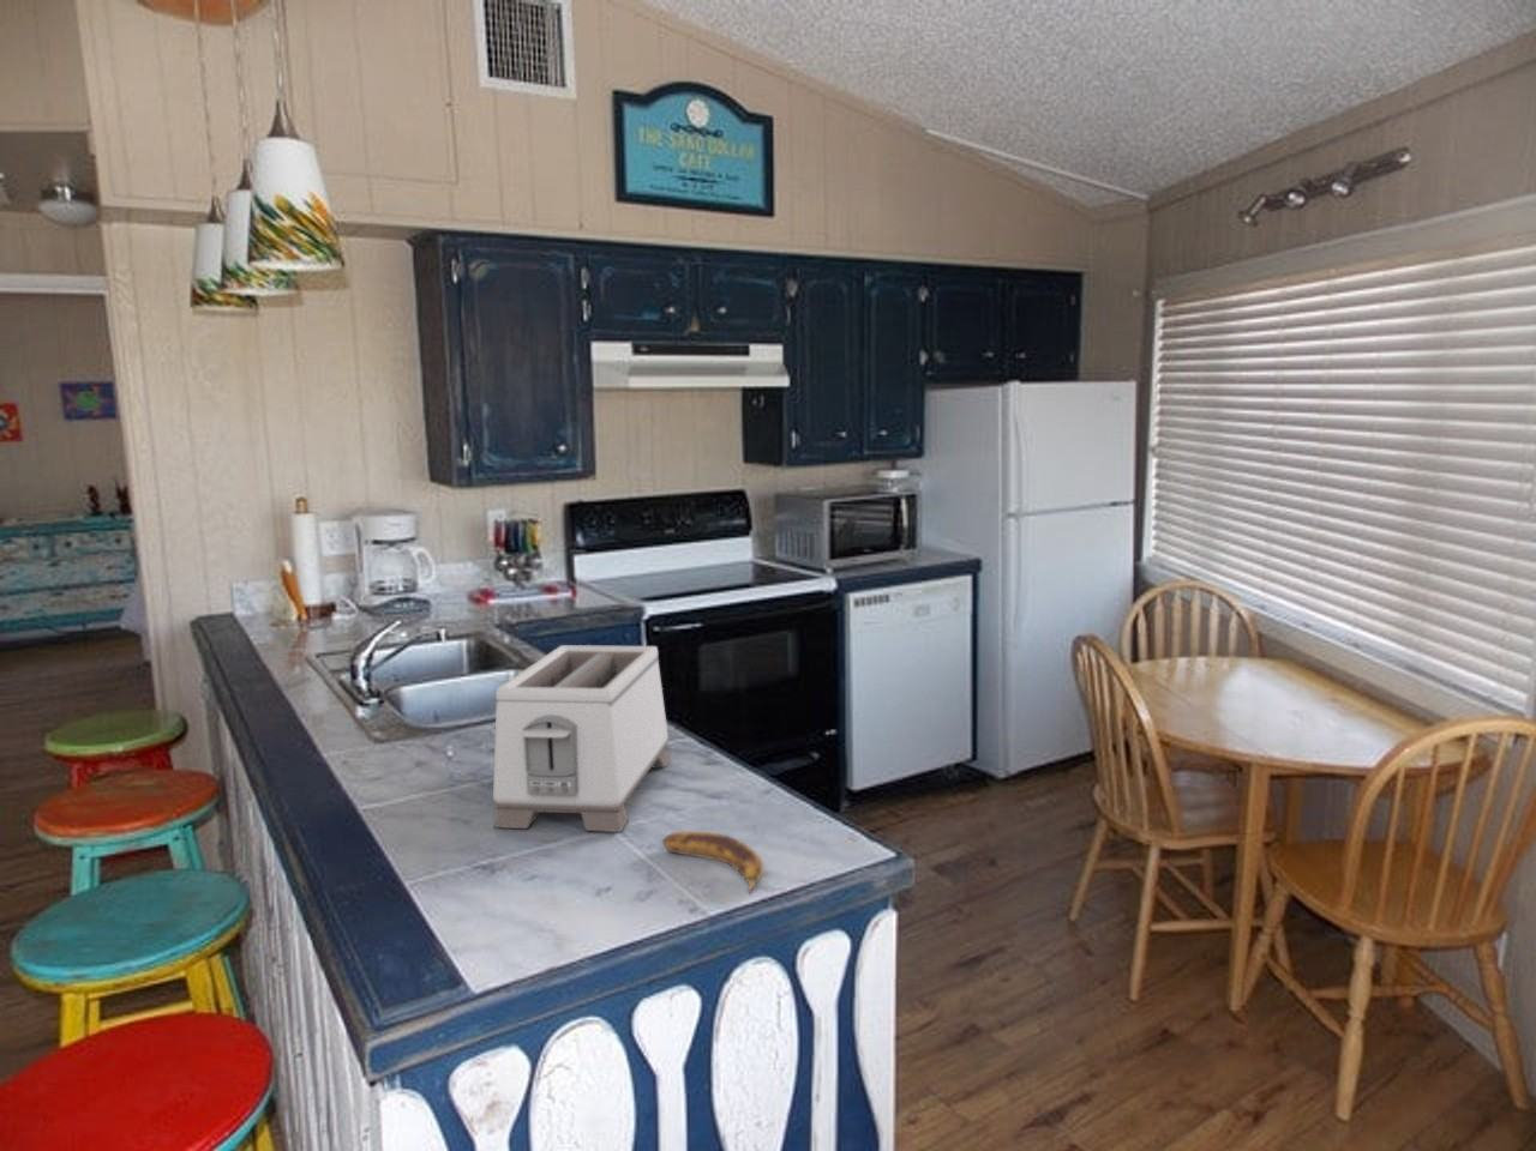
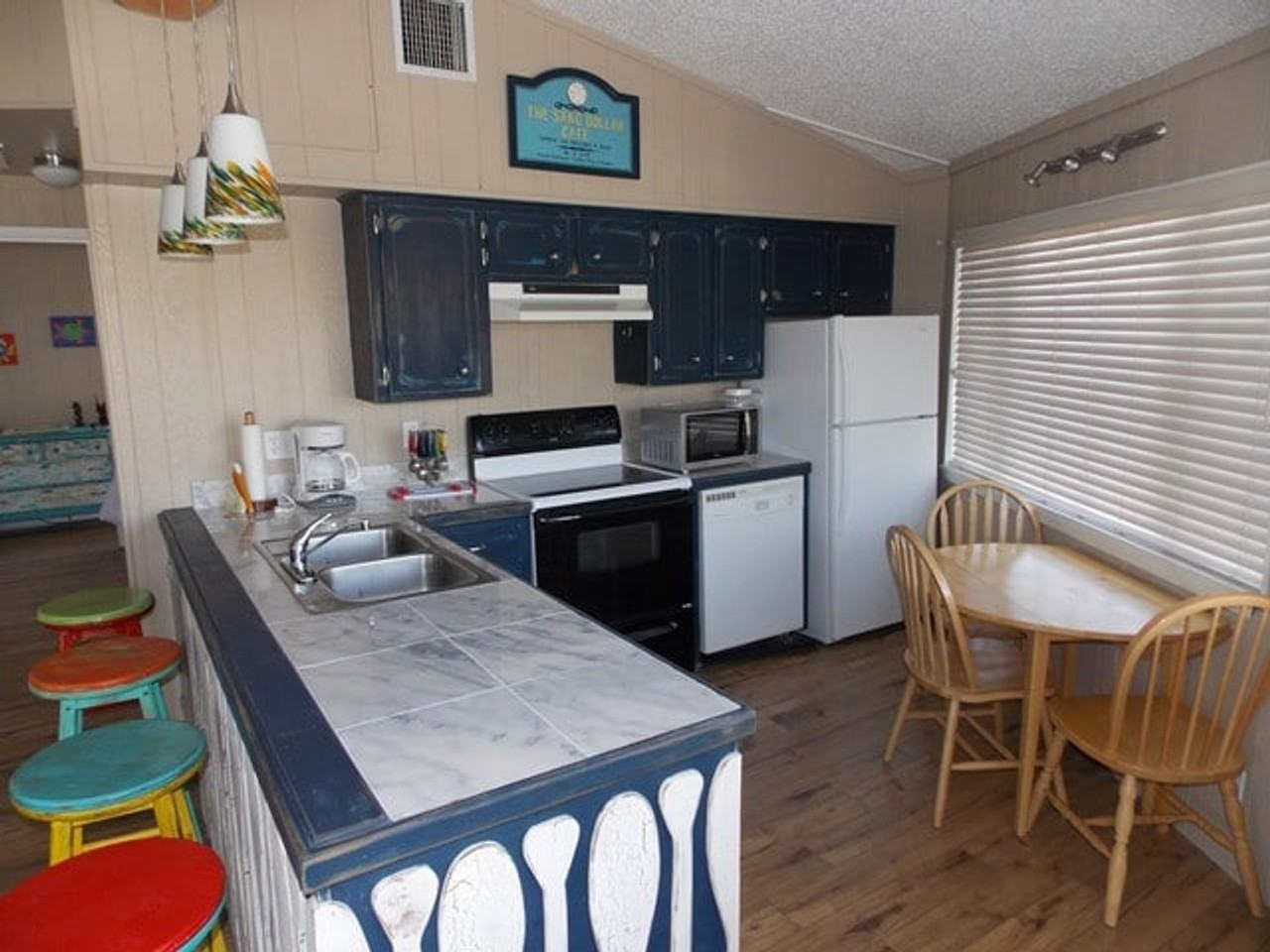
- banana [662,831,764,895]
- toaster [492,644,672,833]
